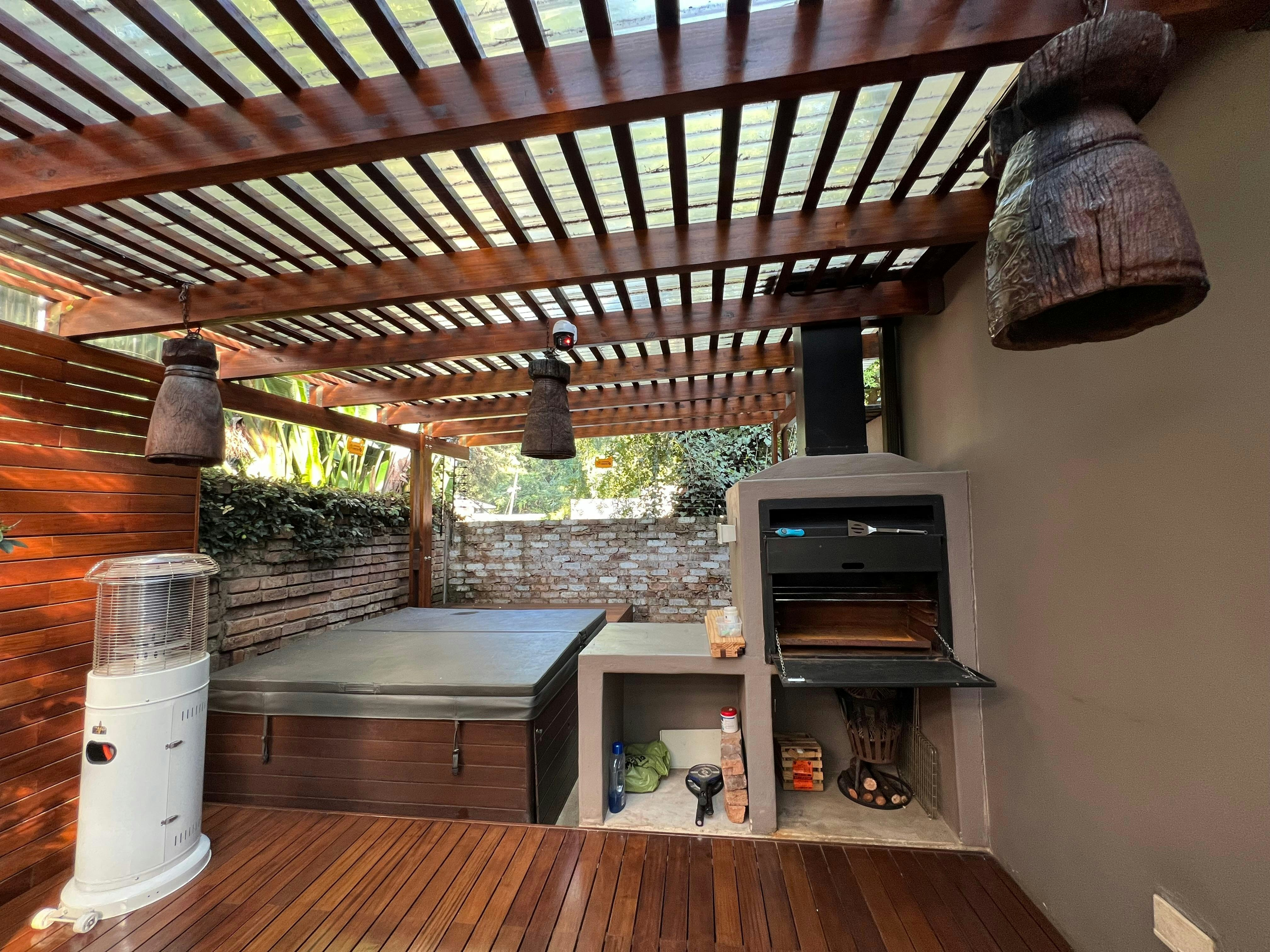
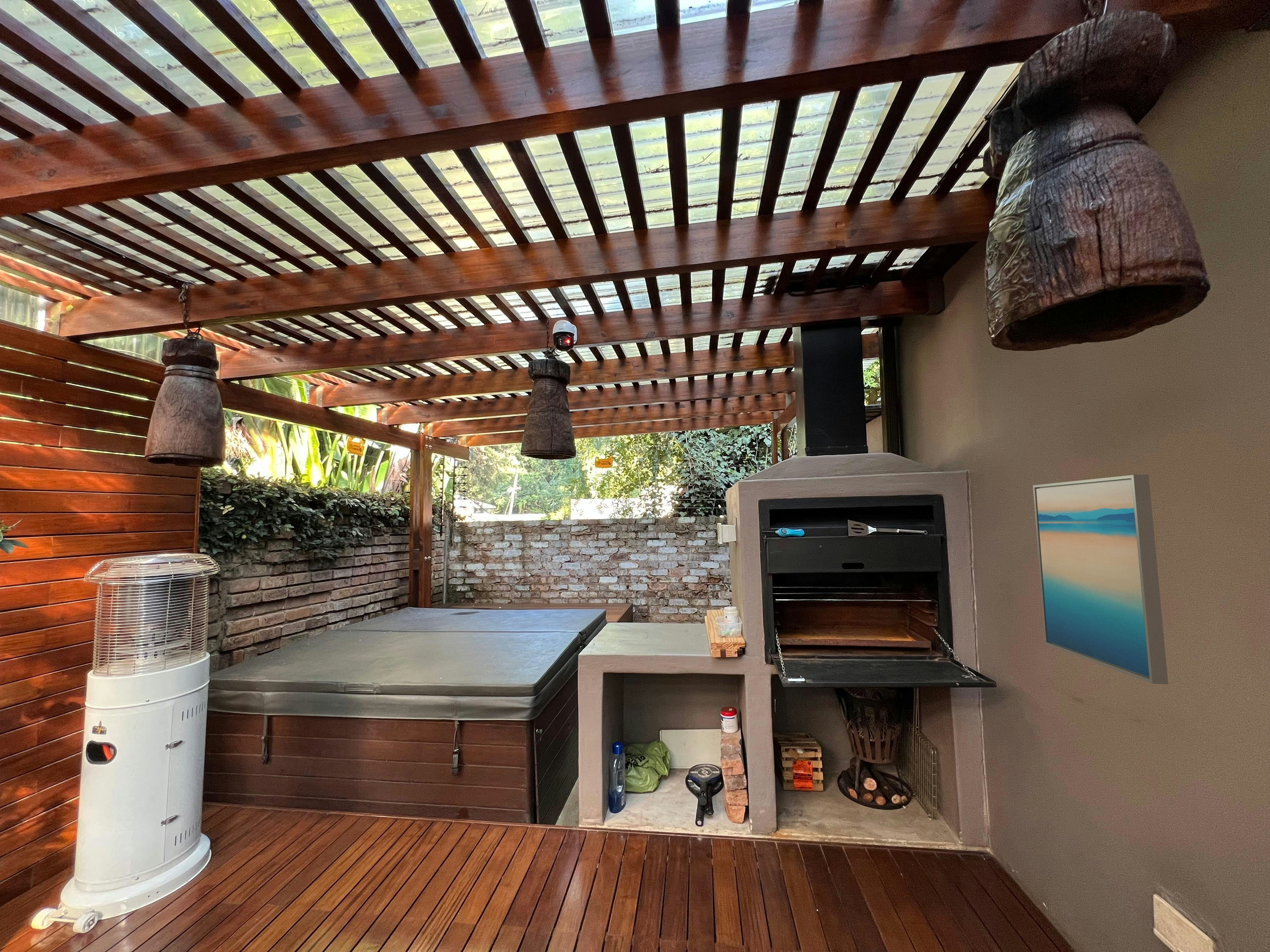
+ wall art [1033,474,1169,684]
